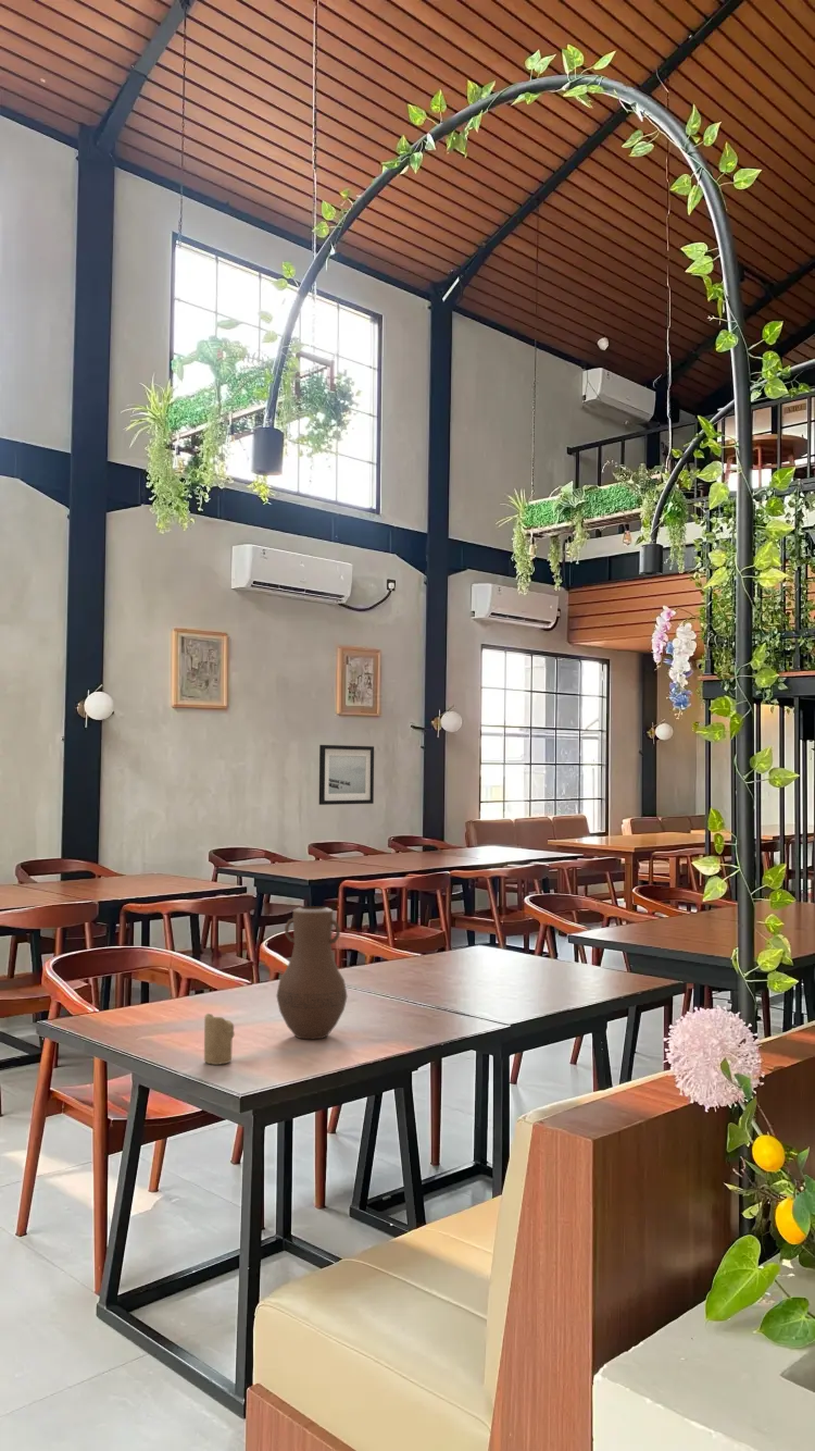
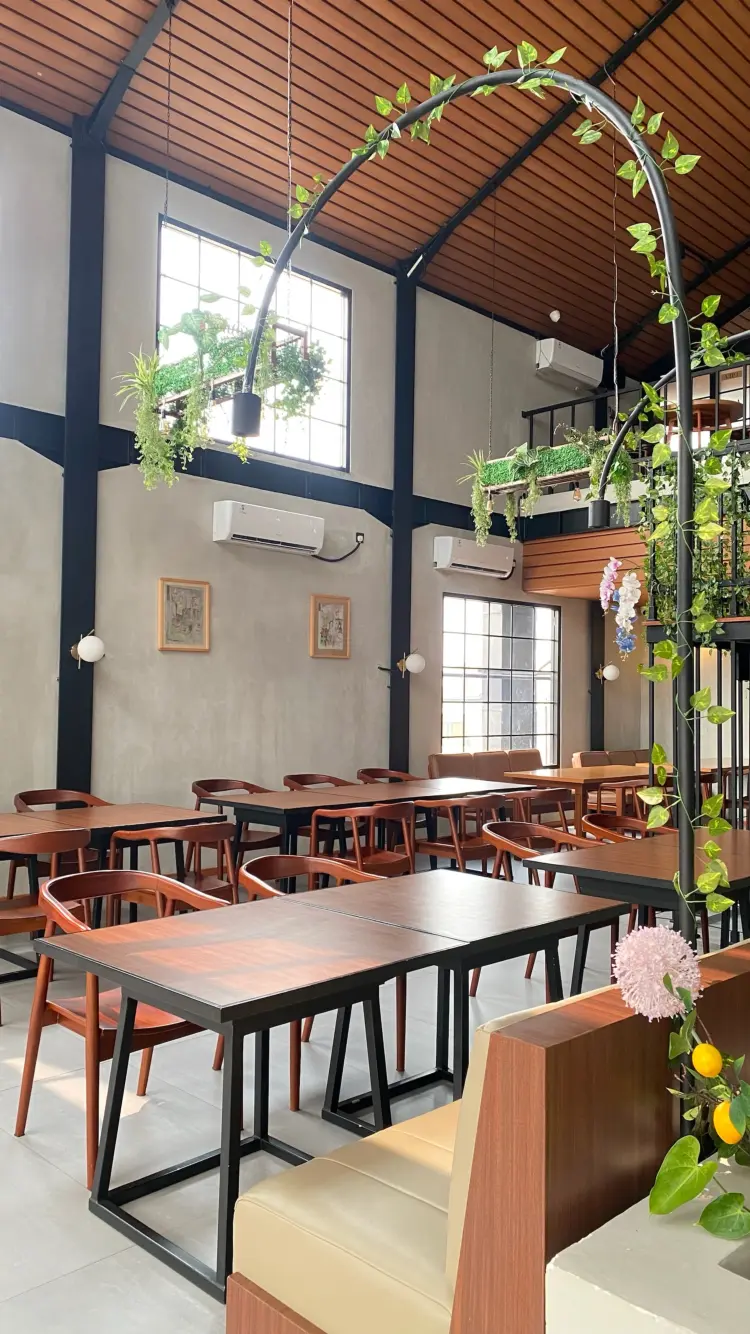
- vase [275,905,348,1040]
- wall art [318,744,375,806]
- candle [203,1013,236,1066]
